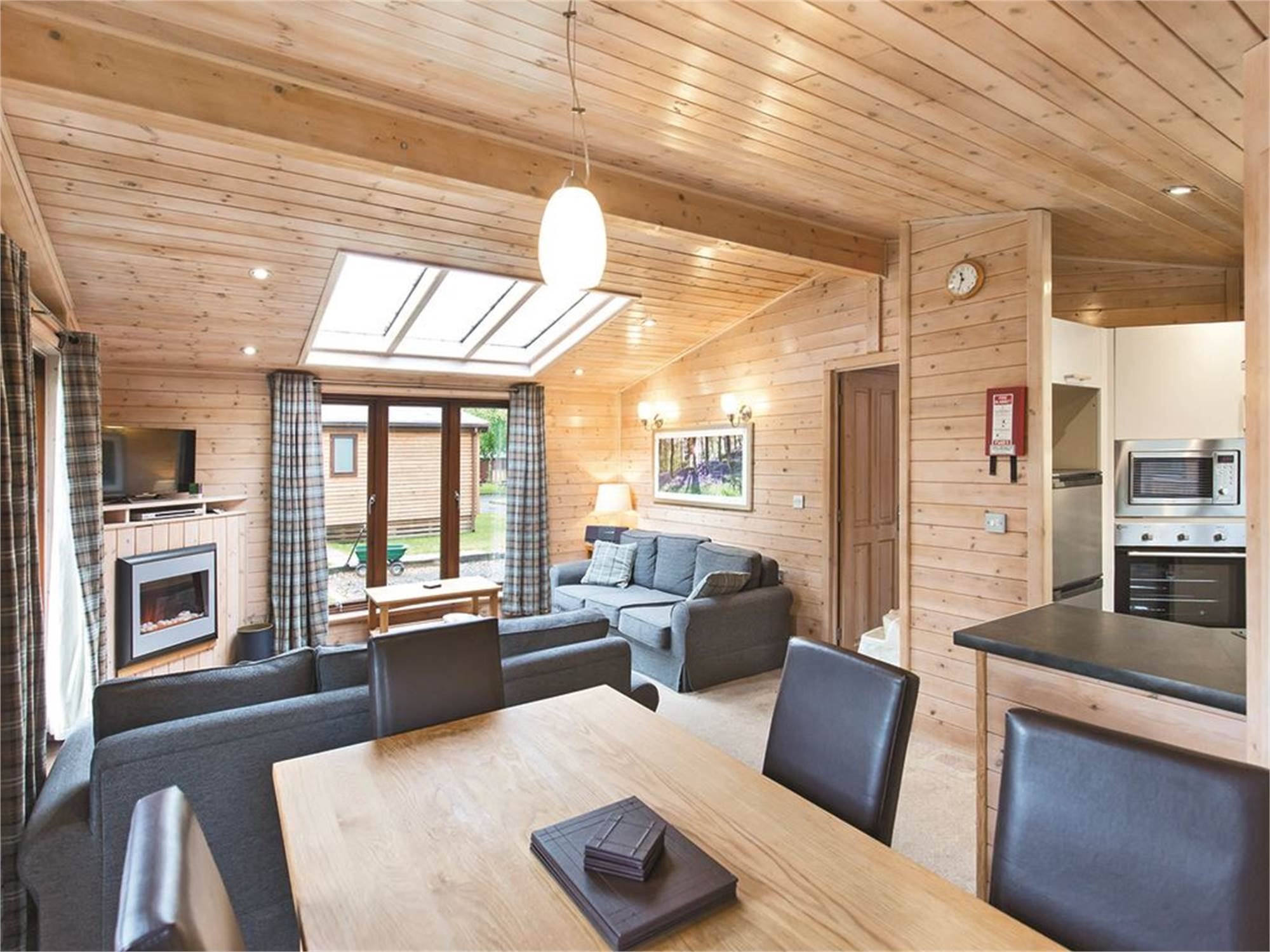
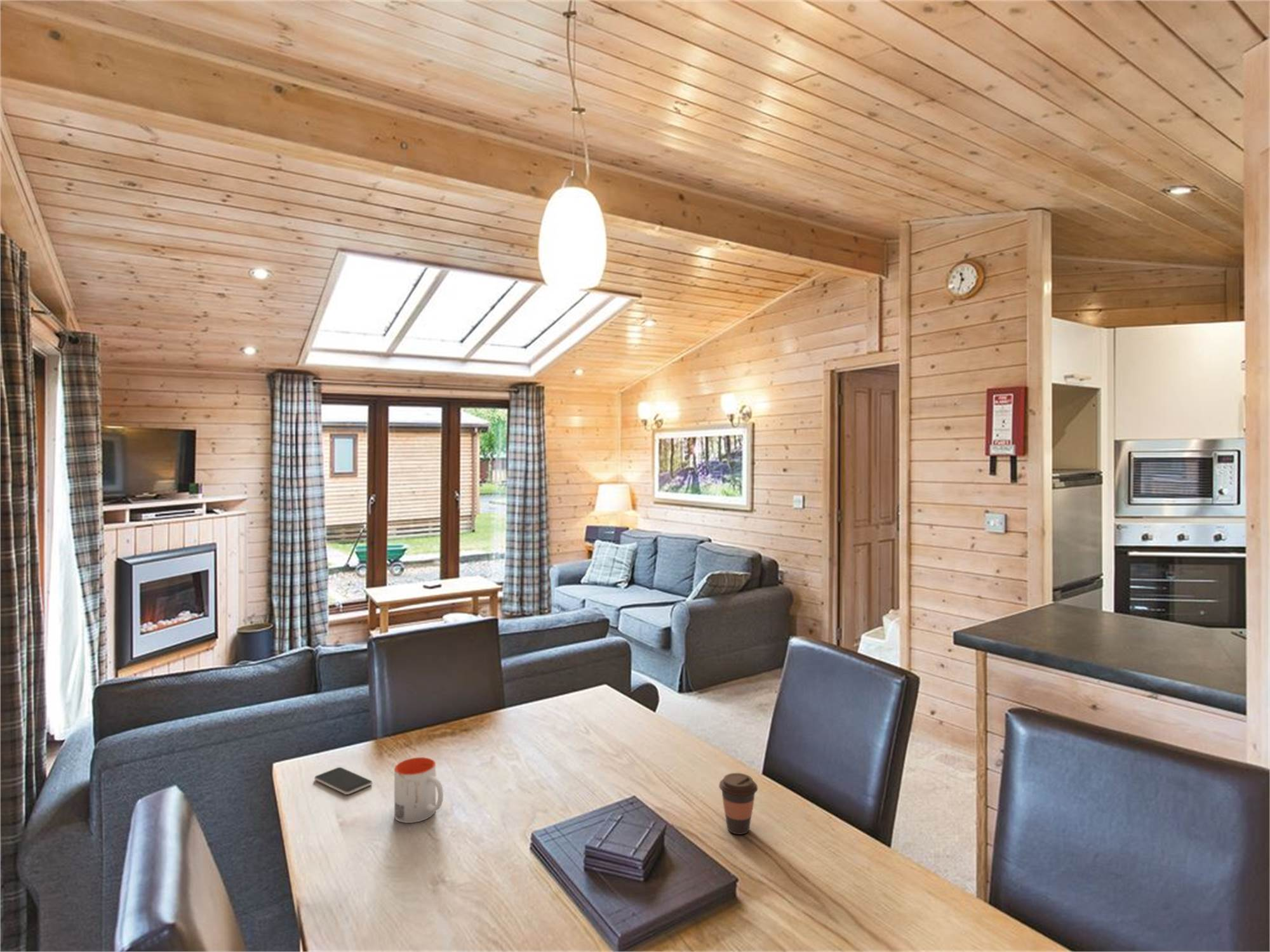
+ smartphone [314,767,373,795]
+ coffee cup [718,772,758,835]
+ mug [394,757,444,823]
